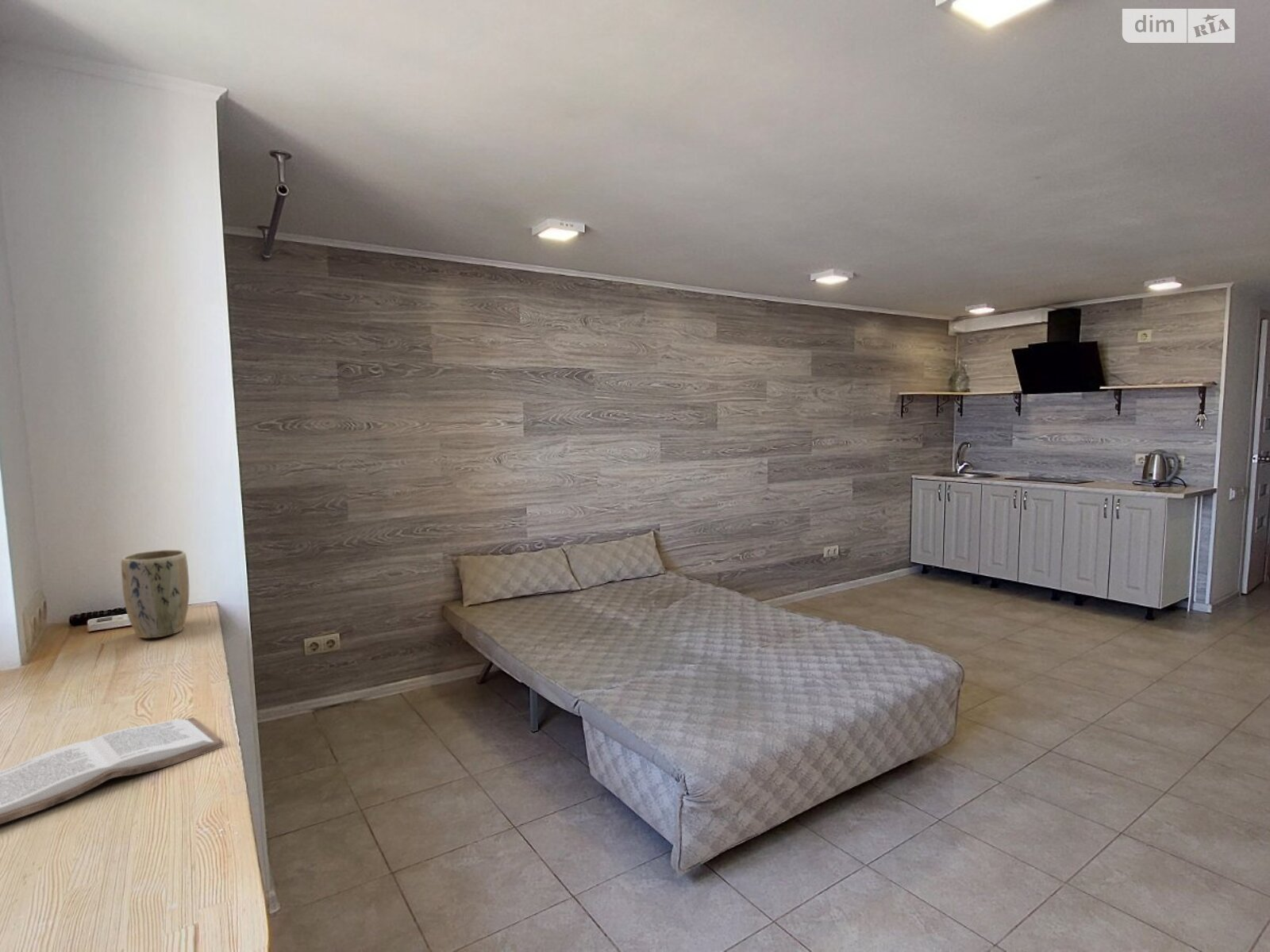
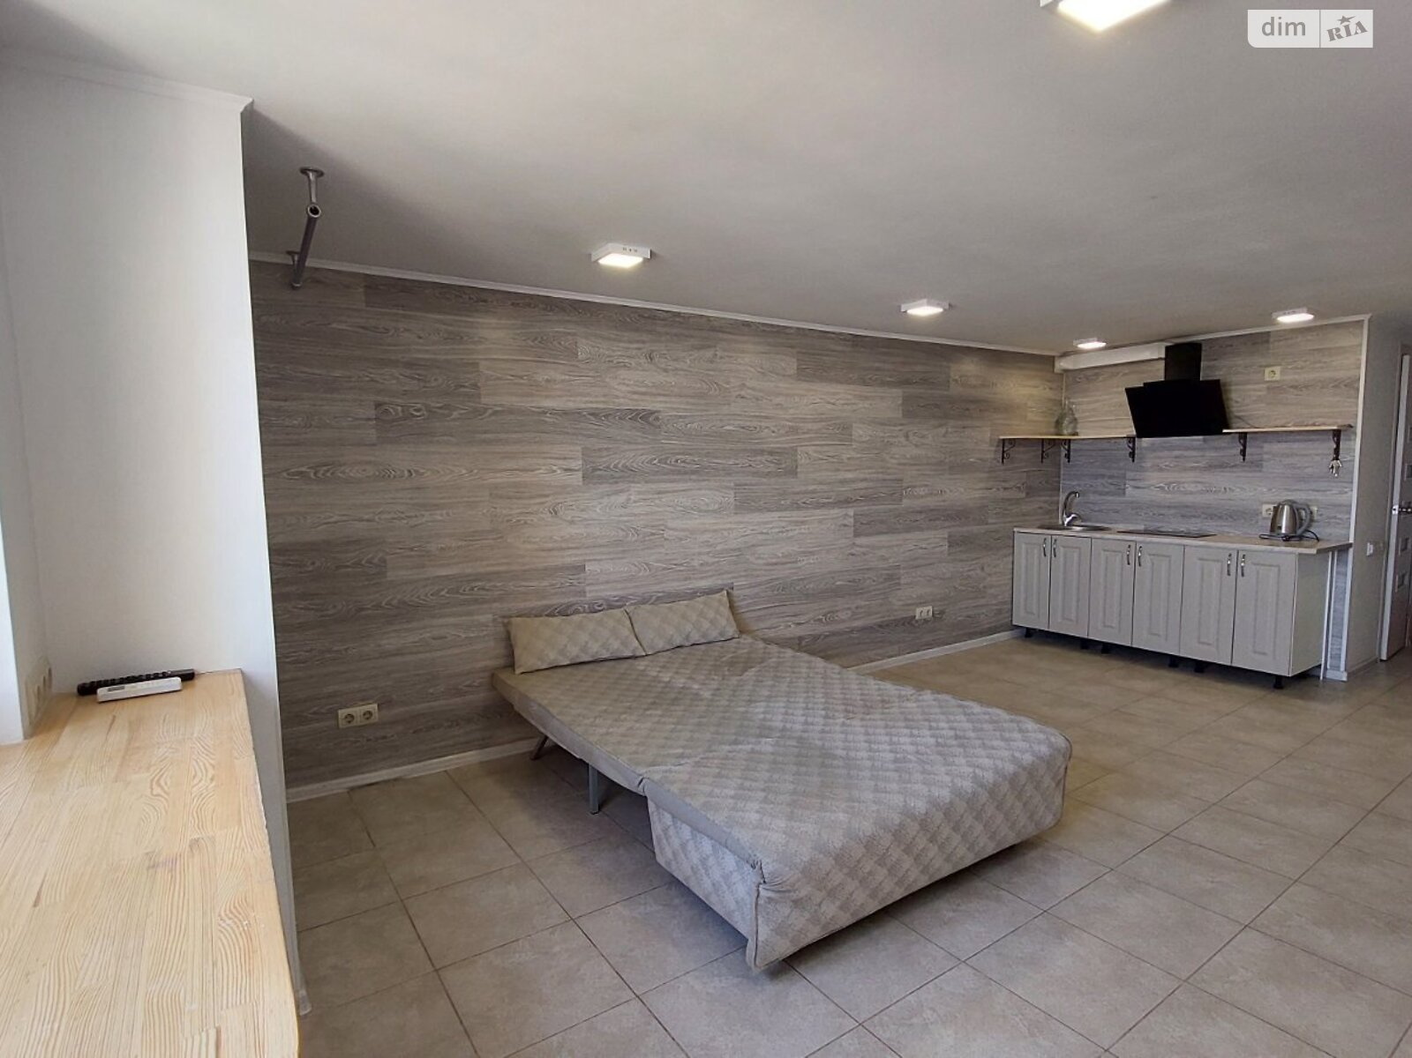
- plant pot [121,549,190,639]
- book [0,716,225,825]
